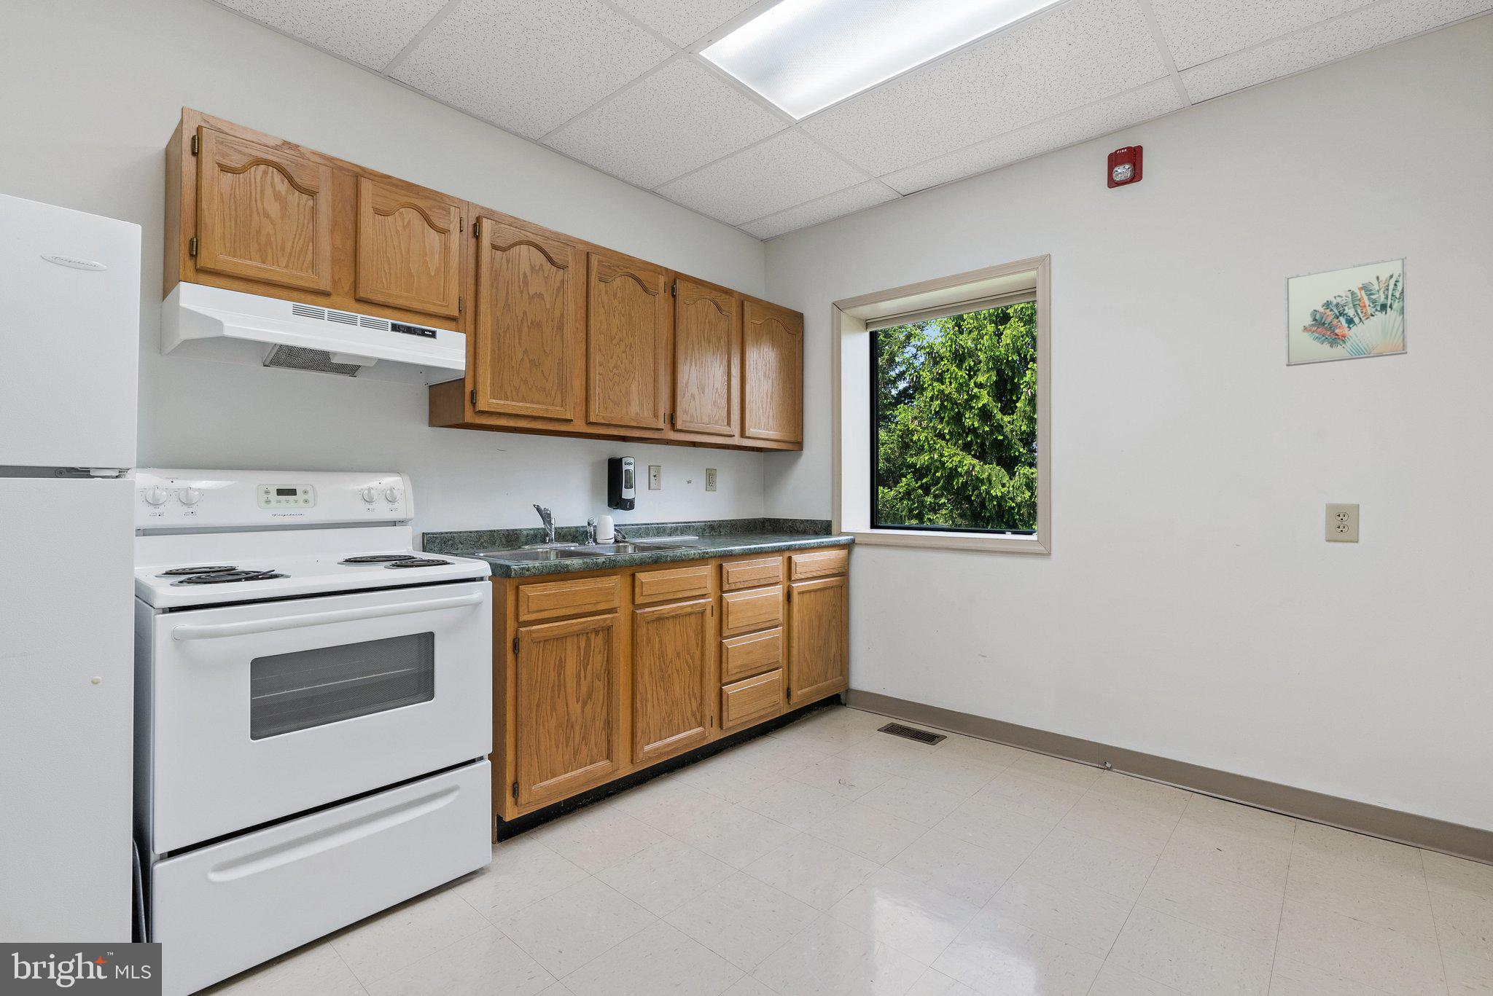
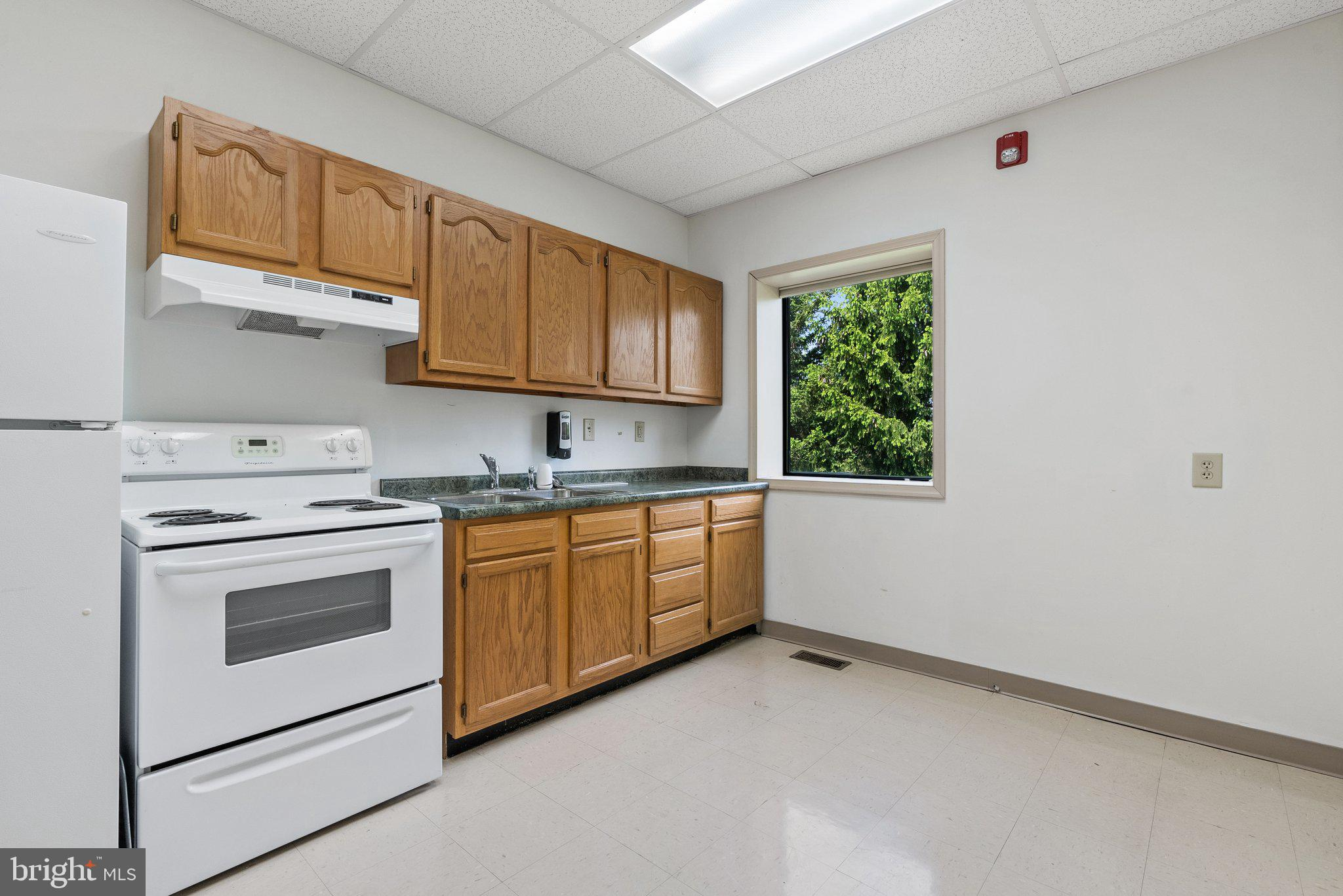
- wall art [1284,256,1407,367]
